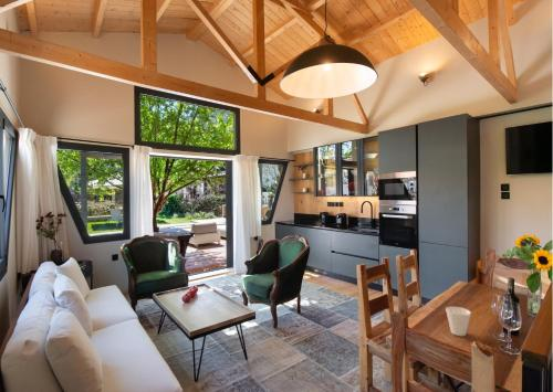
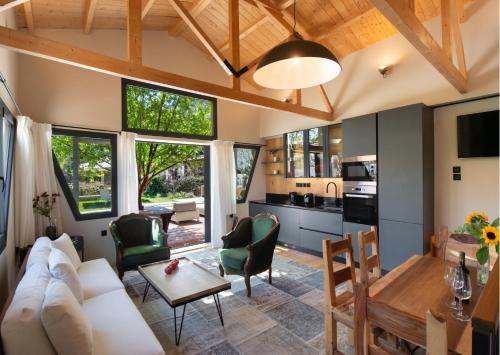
- cup [445,306,472,337]
